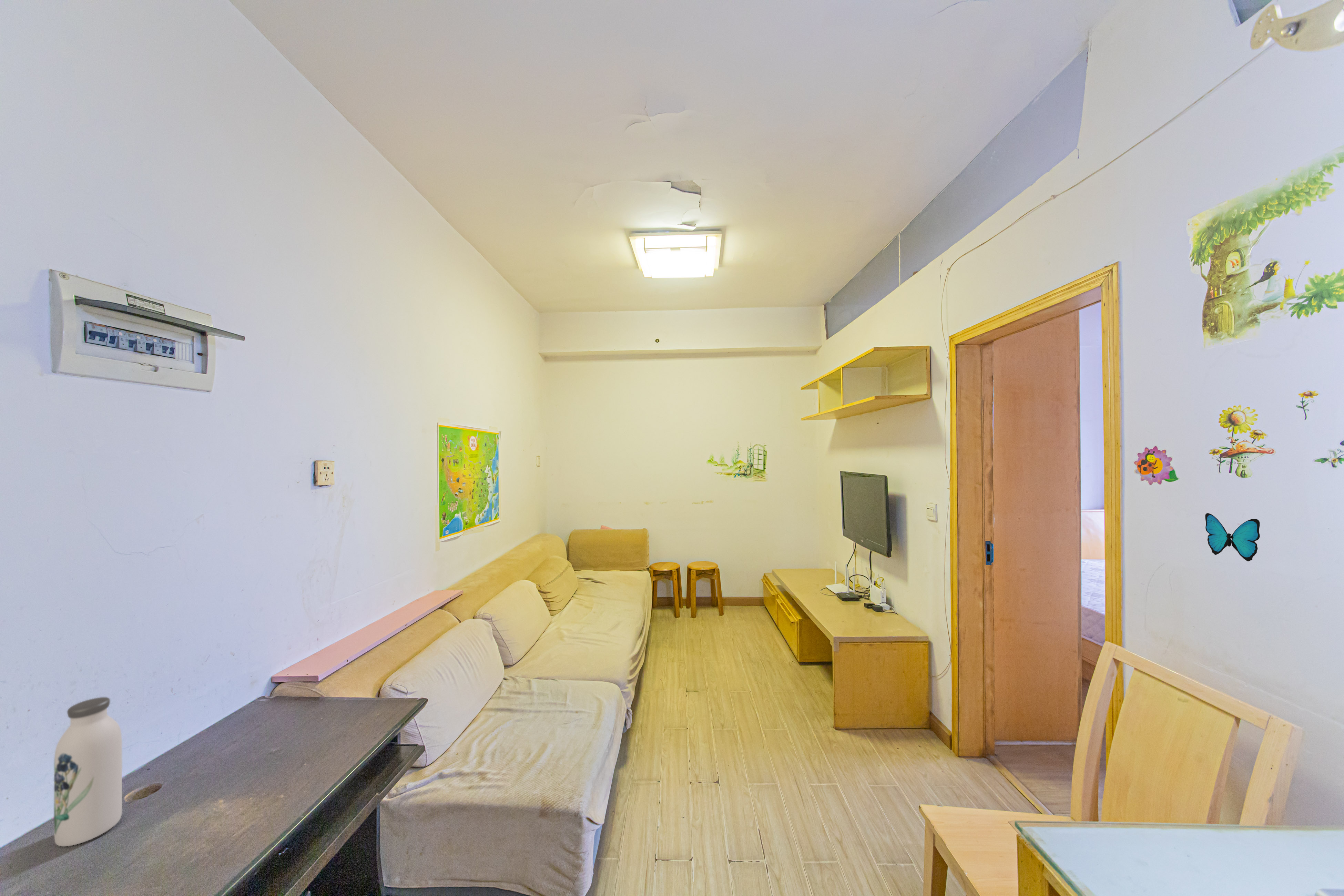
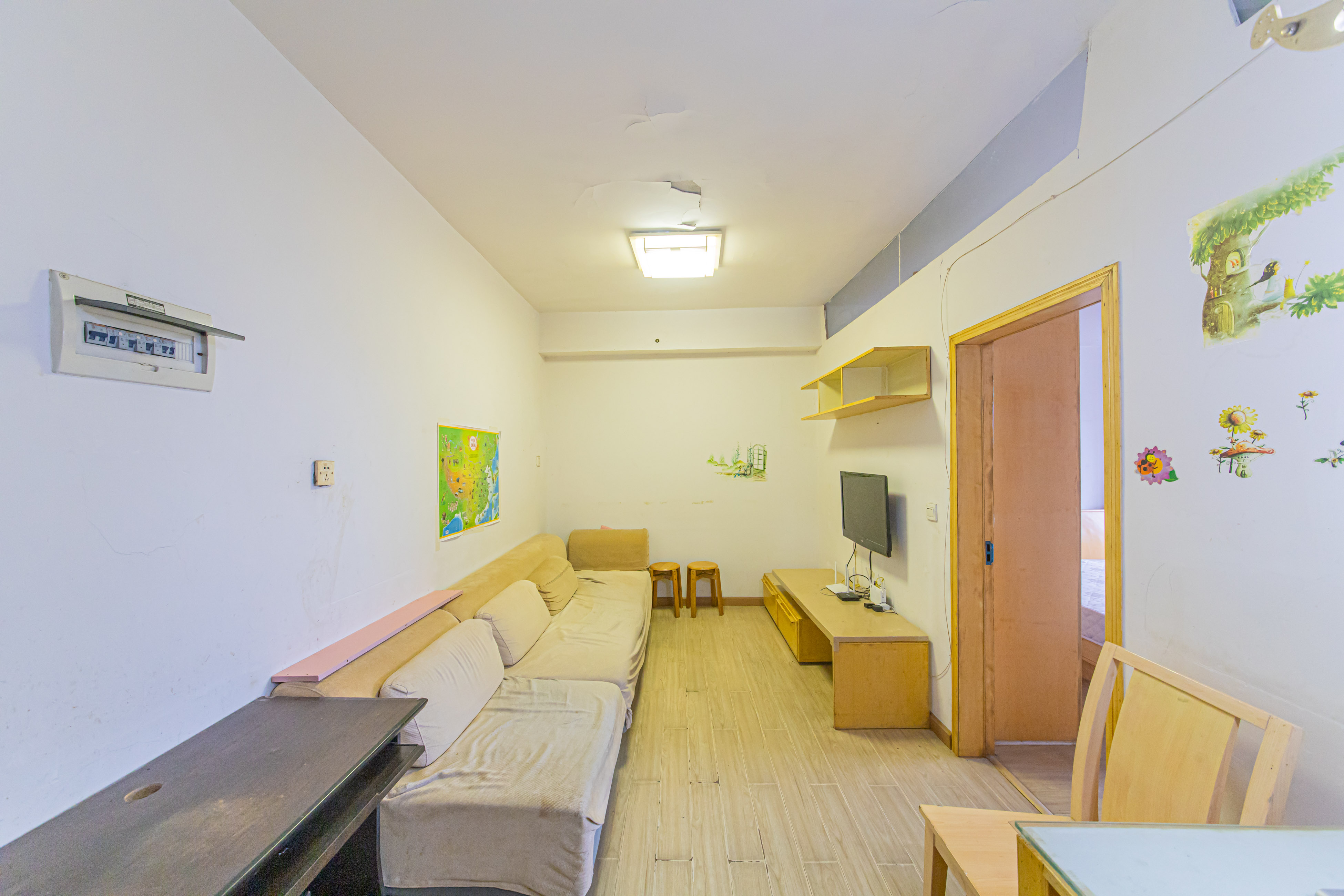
- decorative butterfly [1205,513,1260,562]
- water bottle [54,697,123,847]
